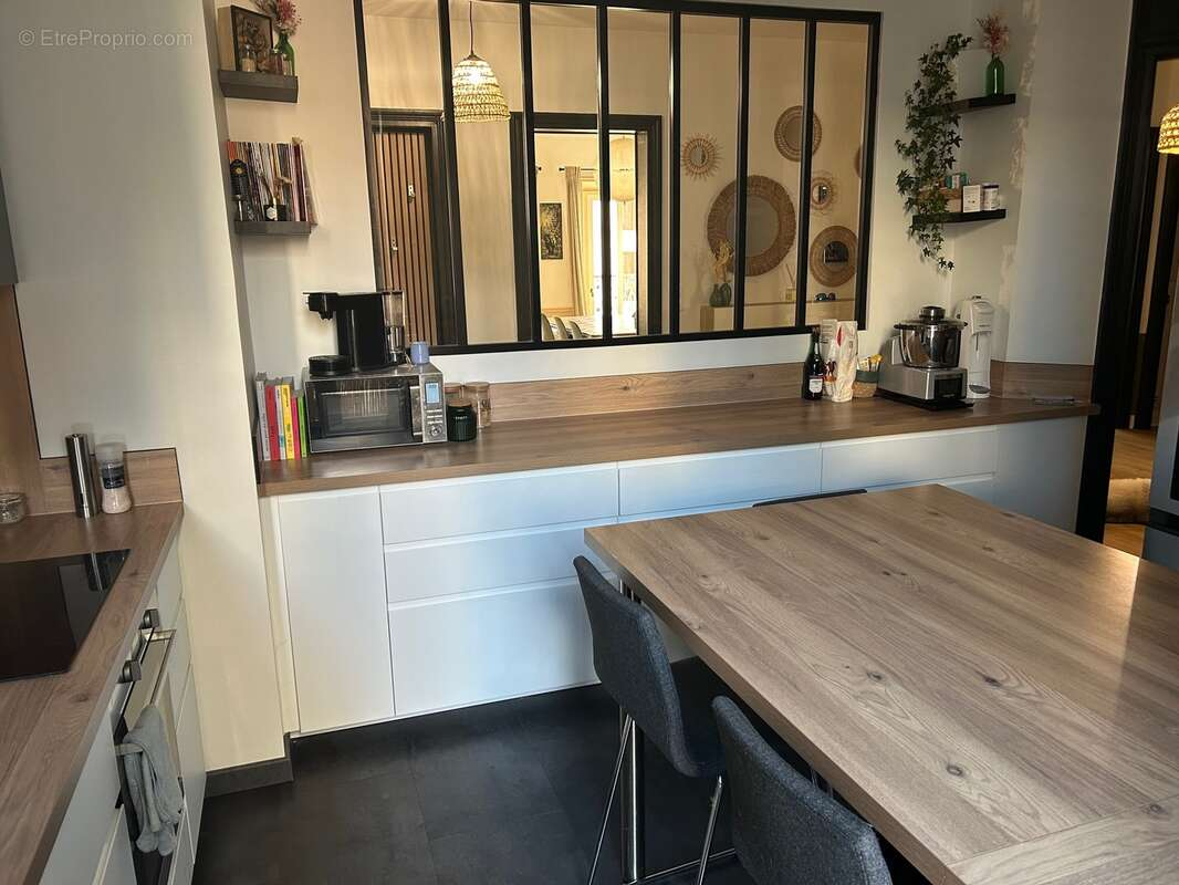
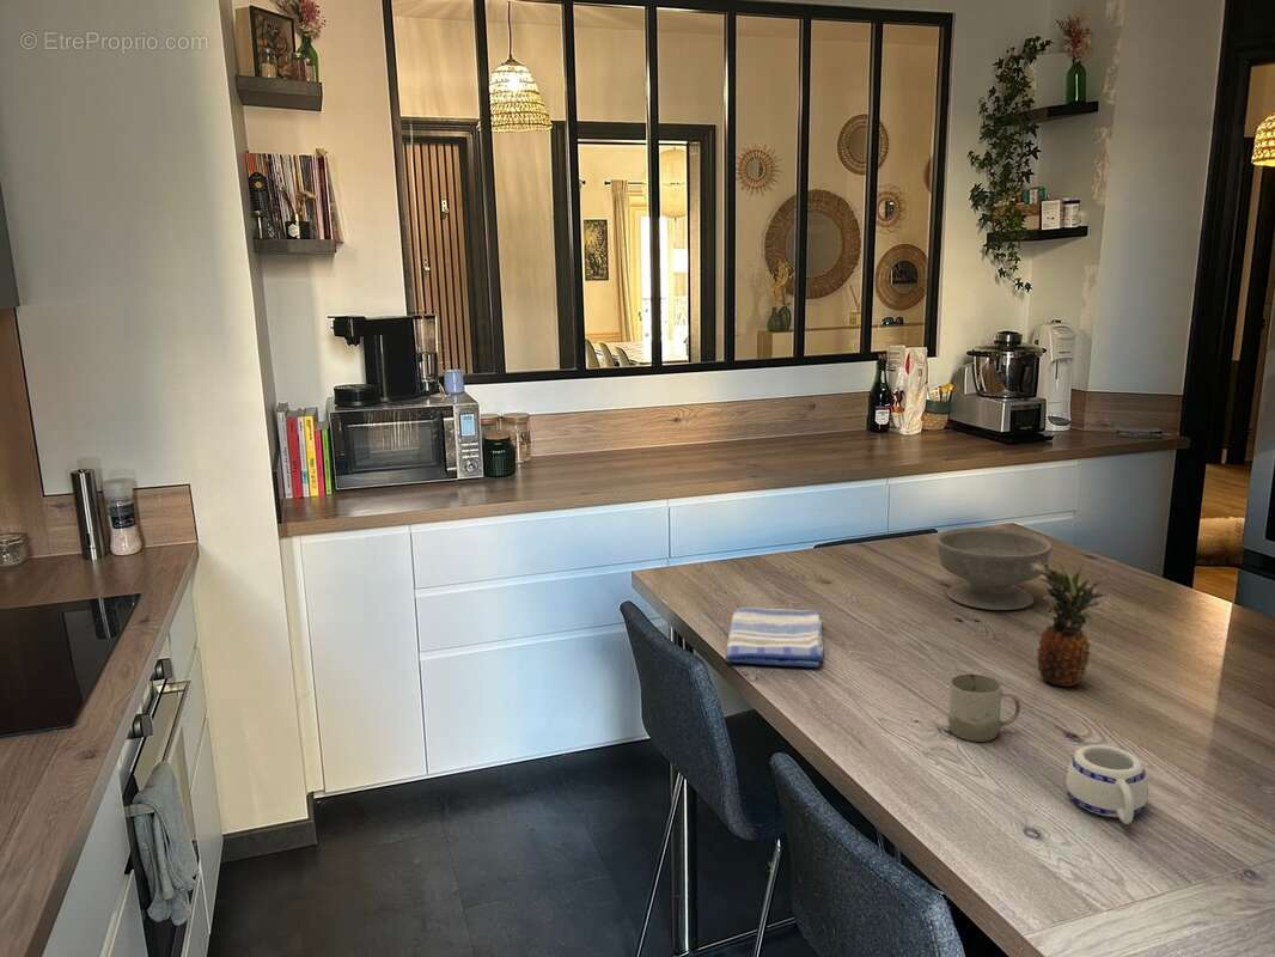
+ mug [1064,744,1149,825]
+ fruit [1031,559,1110,688]
+ dish towel [725,606,824,669]
+ cup [947,672,1021,743]
+ bowl [934,526,1054,611]
